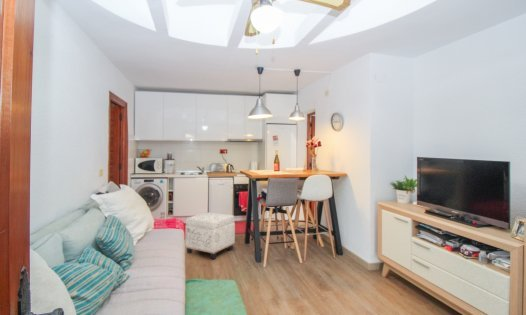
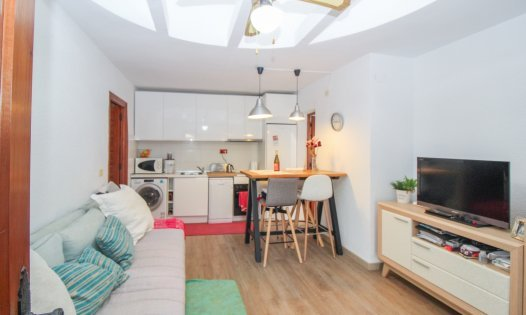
- ottoman [184,211,236,260]
